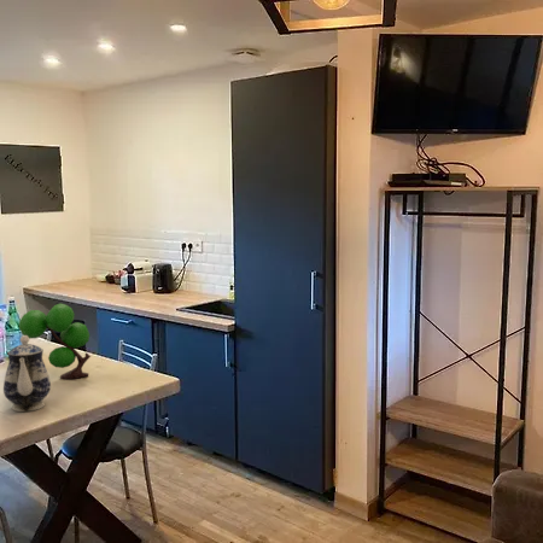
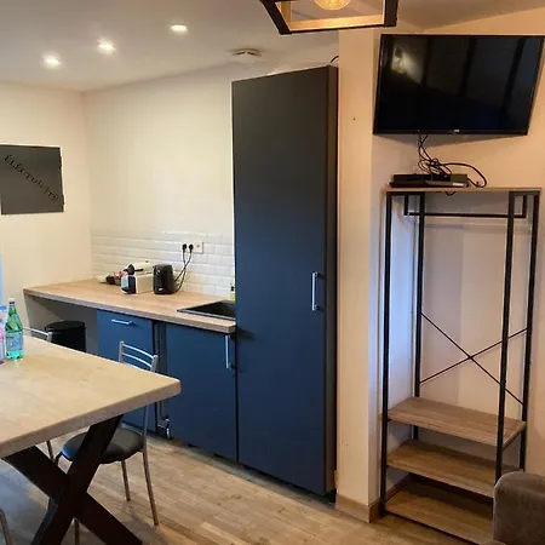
- plant [18,303,92,380]
- teapot [2,335,52,413]
